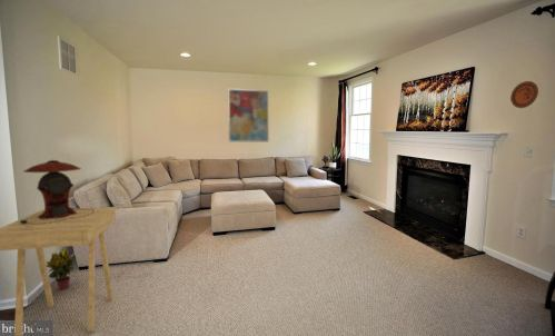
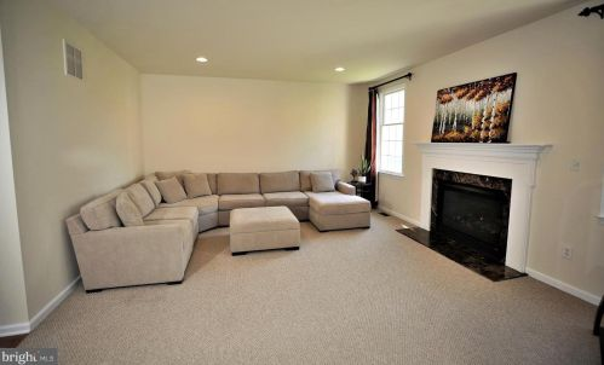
- side table [0,206,118,336]
- potted plant [46,247,78,291]
- wall art [227,88,270,144]
- table lamp [20,159,93,224]
- decorative plate [509,80,539,109]
